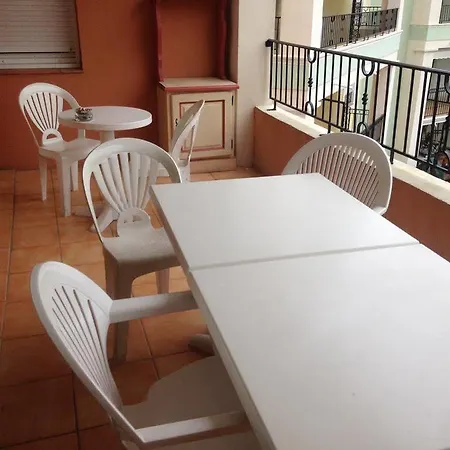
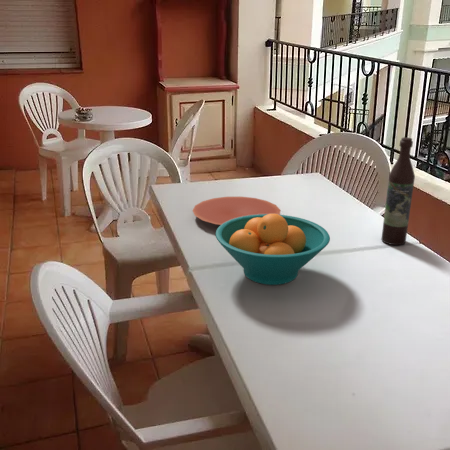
+ fruit bowl [215,214,331,286]
+ plate [191,196,281,226]
+ wine bottle [381,137,416,246]
